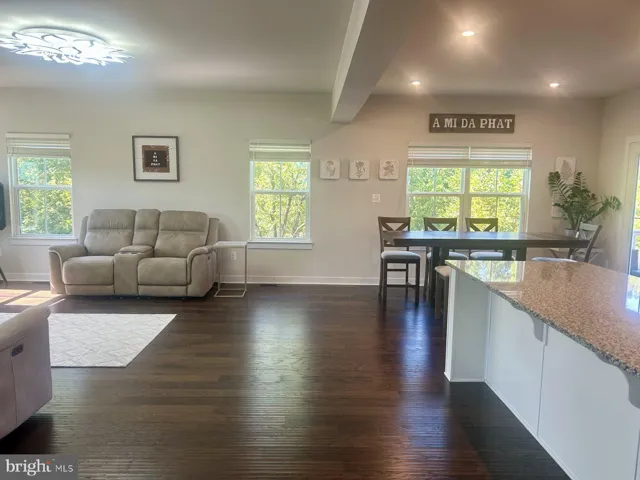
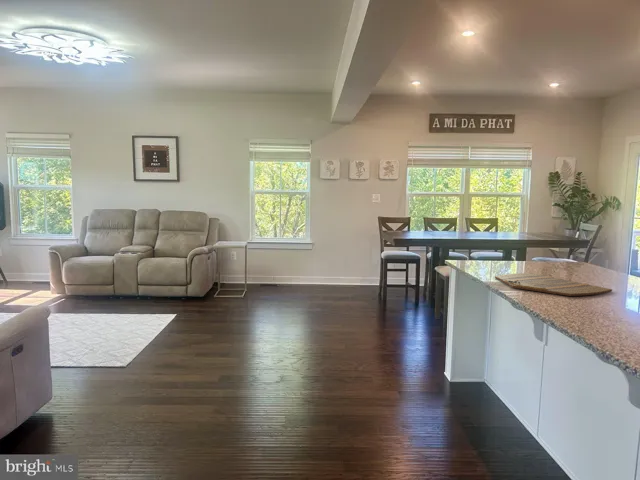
+ cutting board [494,272,613,297]
